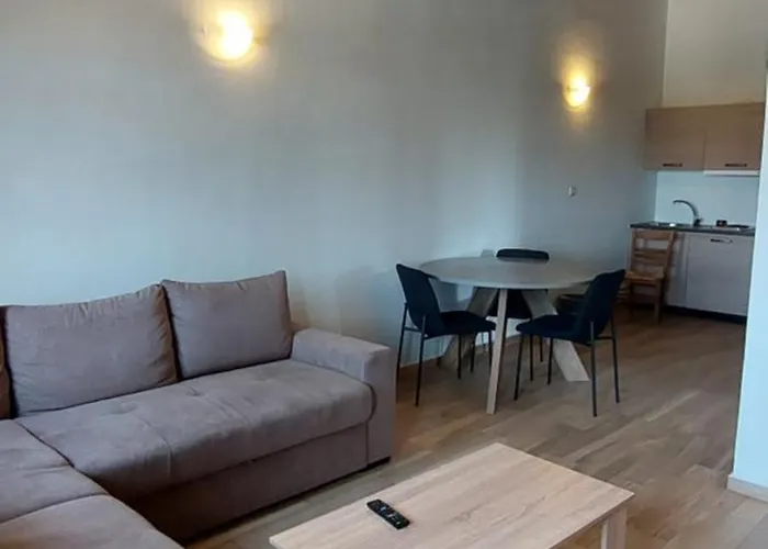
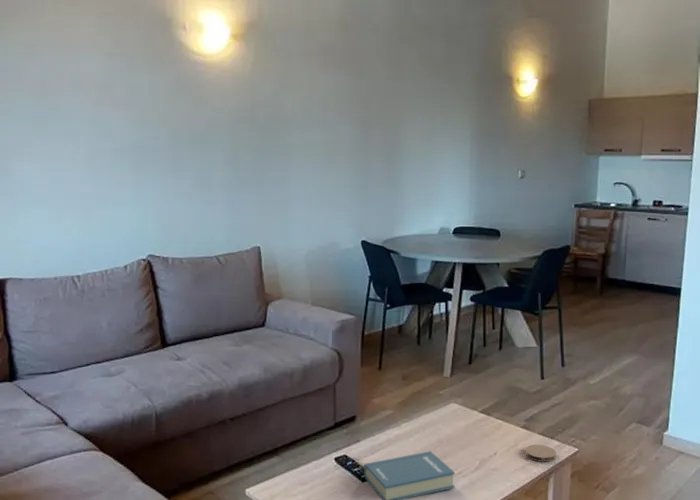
+ coaster [524,444,557,463]
+ book [363,450,456,500]
